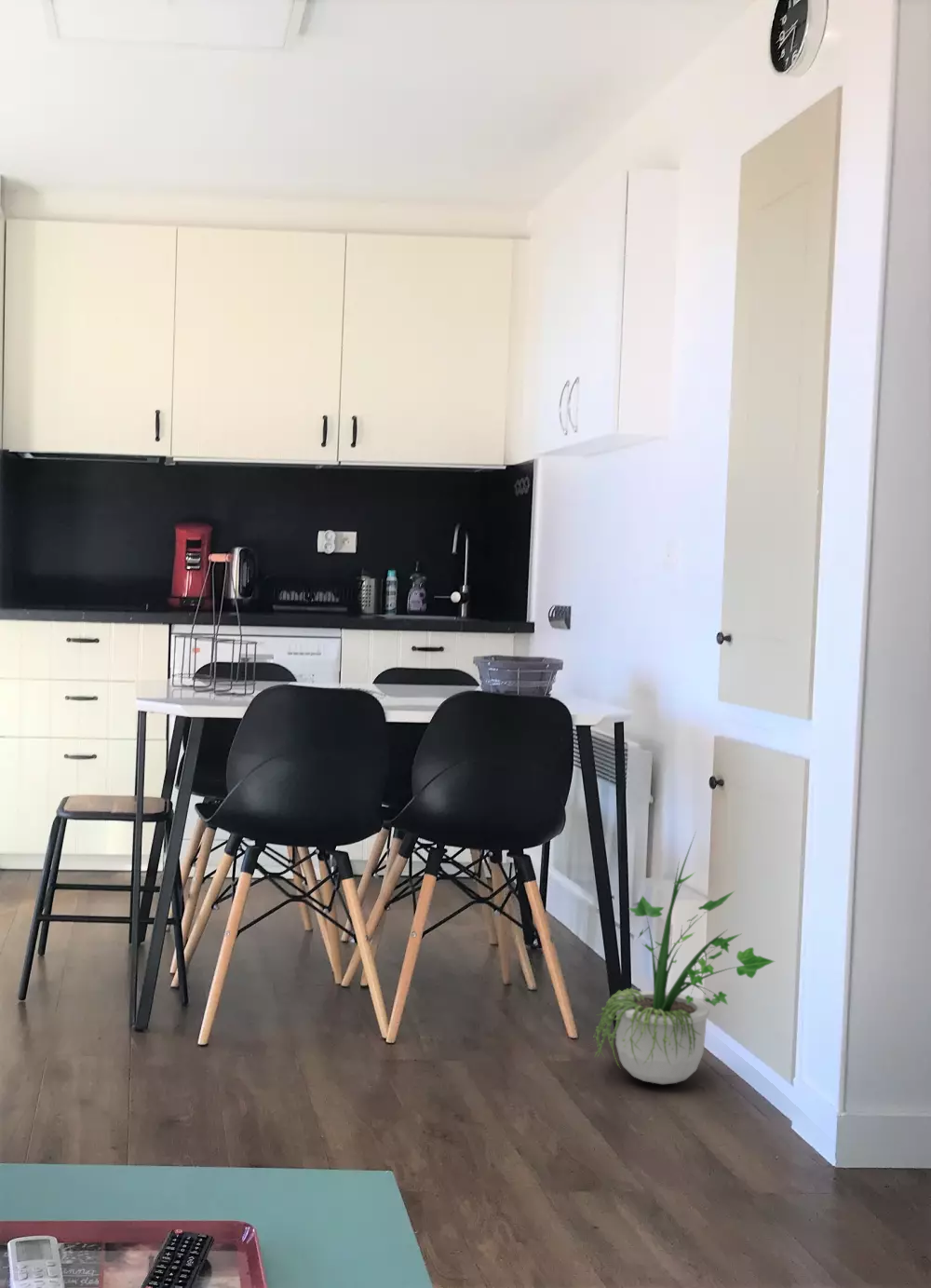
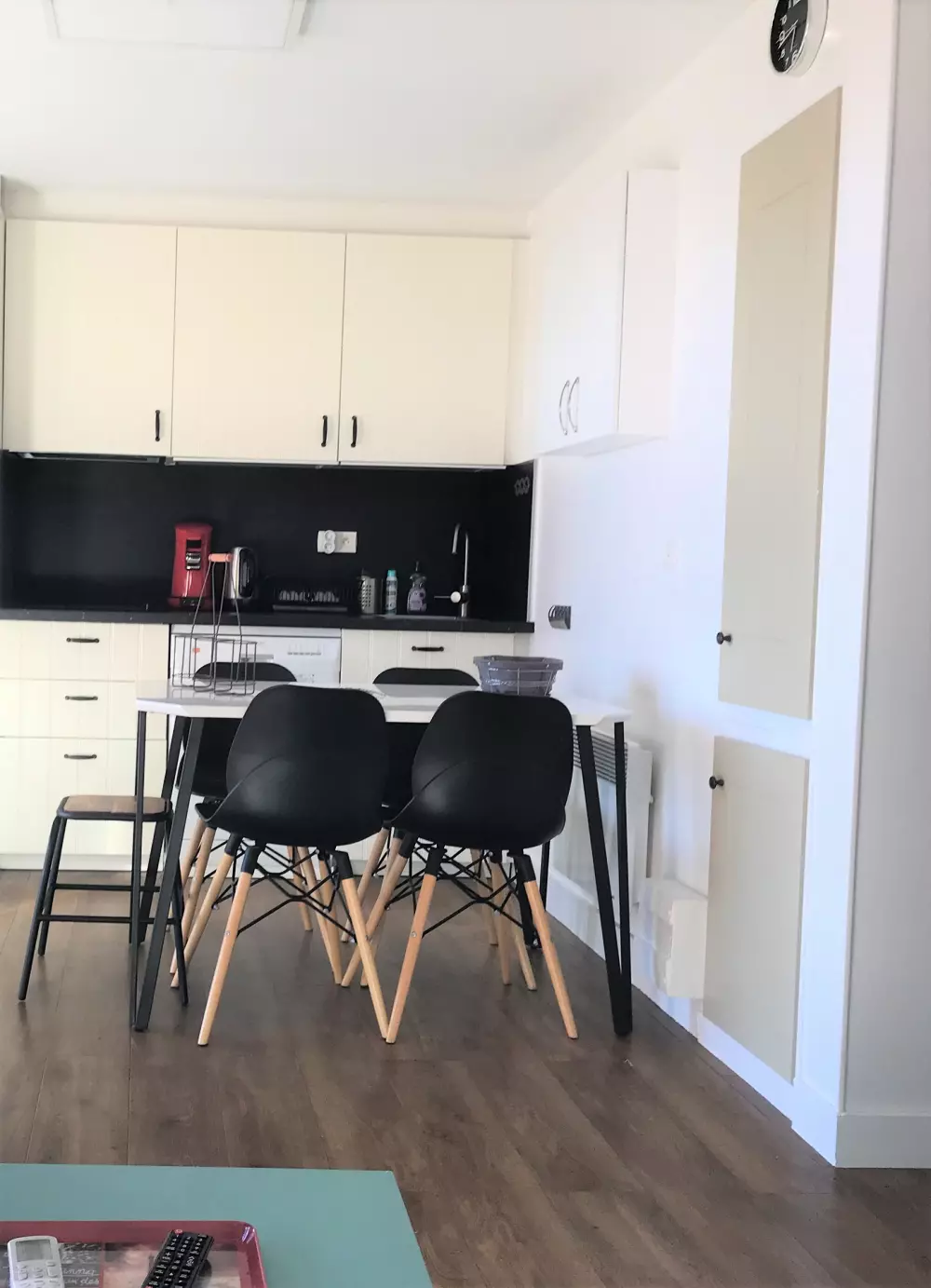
- potted plant [592,830,776,1085]
